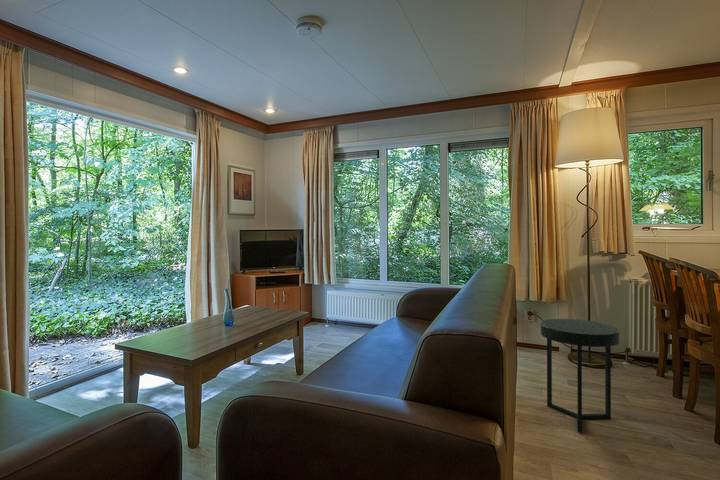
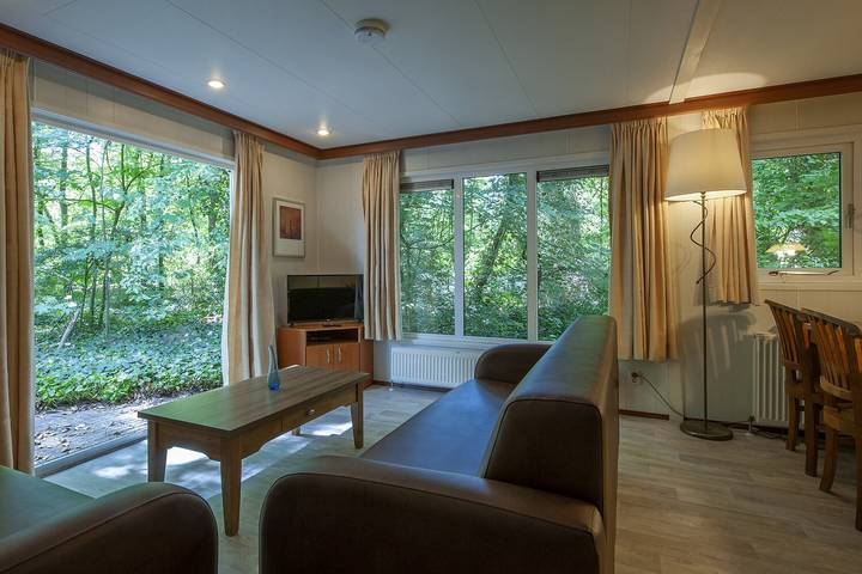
- side table [540,318,620,434]
